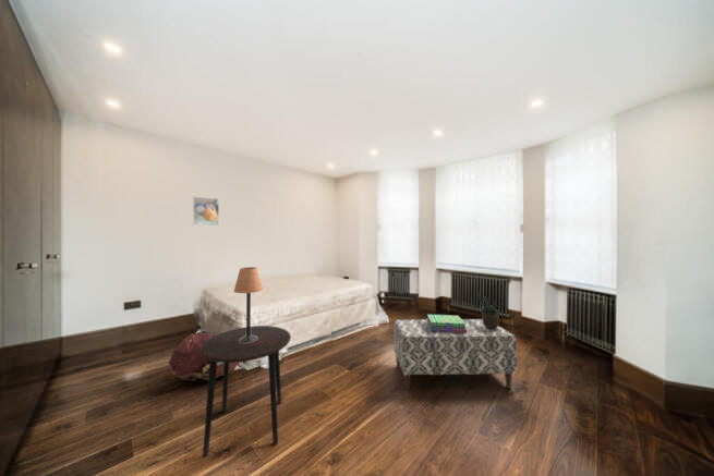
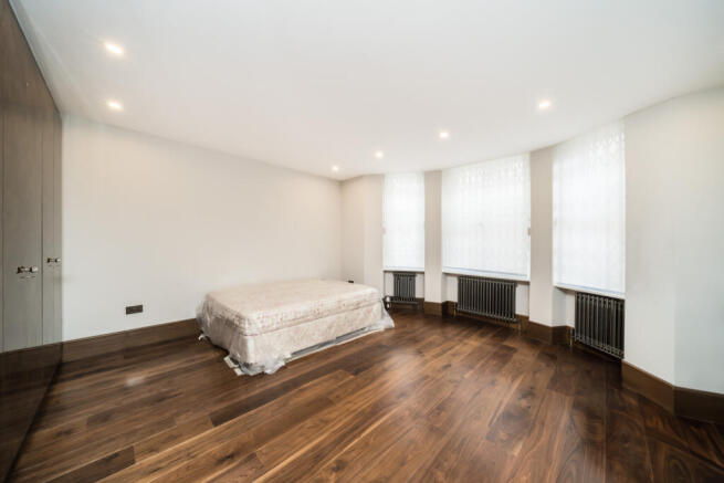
- table lamp [233,266,264,343]
- potted plant [476,291,505,329]
- stack of books [425,314,468,333]
- side table [201,325,292,459]
- bench [392,318,518,391]
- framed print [192,195,220,227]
- backpack [168,331,240,382]
